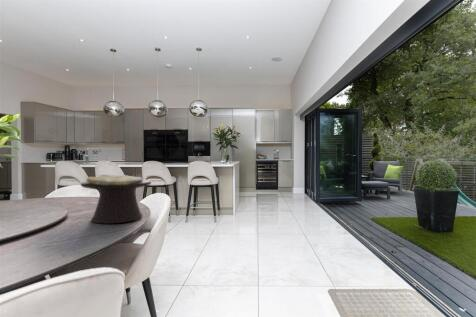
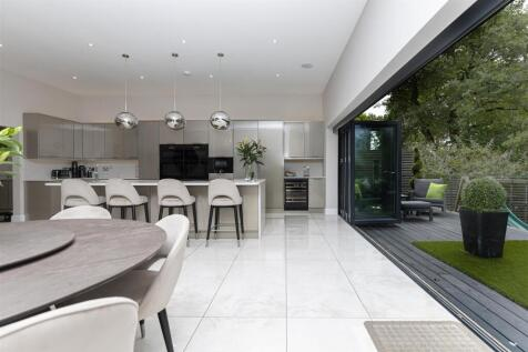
- decorative bowl [80,174,152,225]
